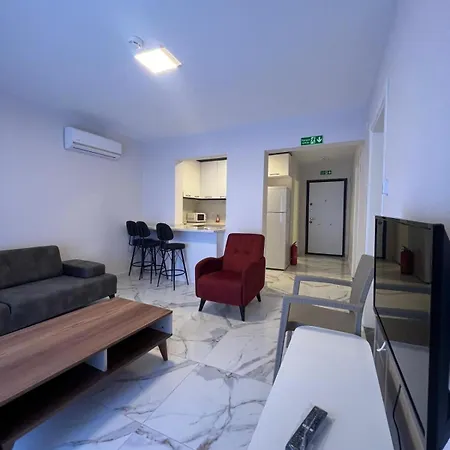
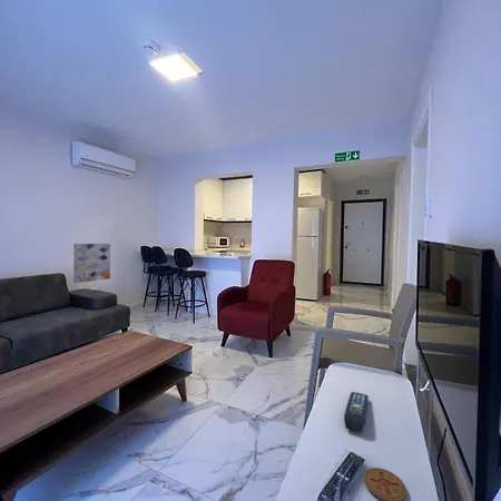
+ wall art [72,243,111,284]
+ coaster [363,466,407,501]
+ remote control [343,391,370,433]
